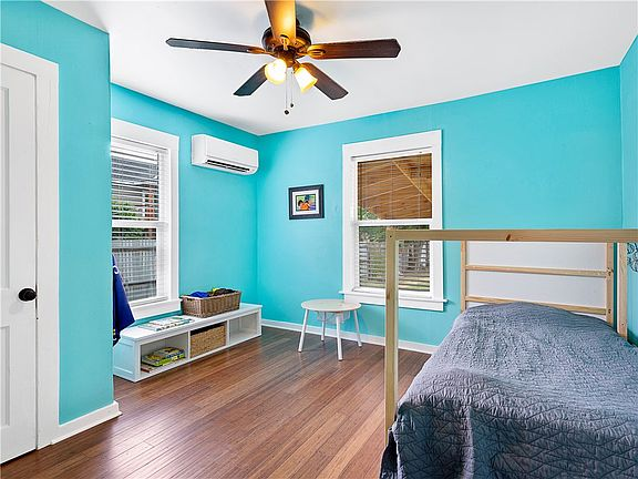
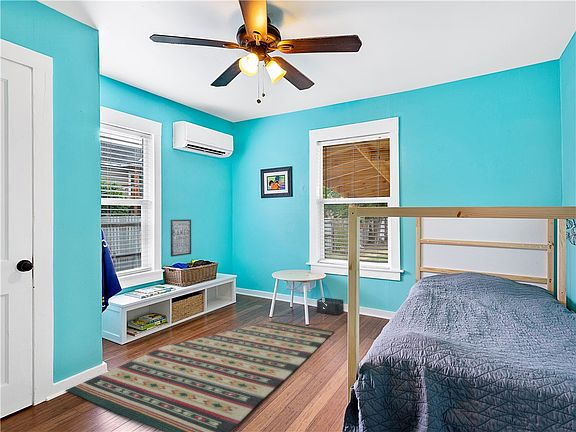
+ rug [65,320,335,432]
+ storage bin [316,297,345,315]
+ wall art [170,219,192,258]
